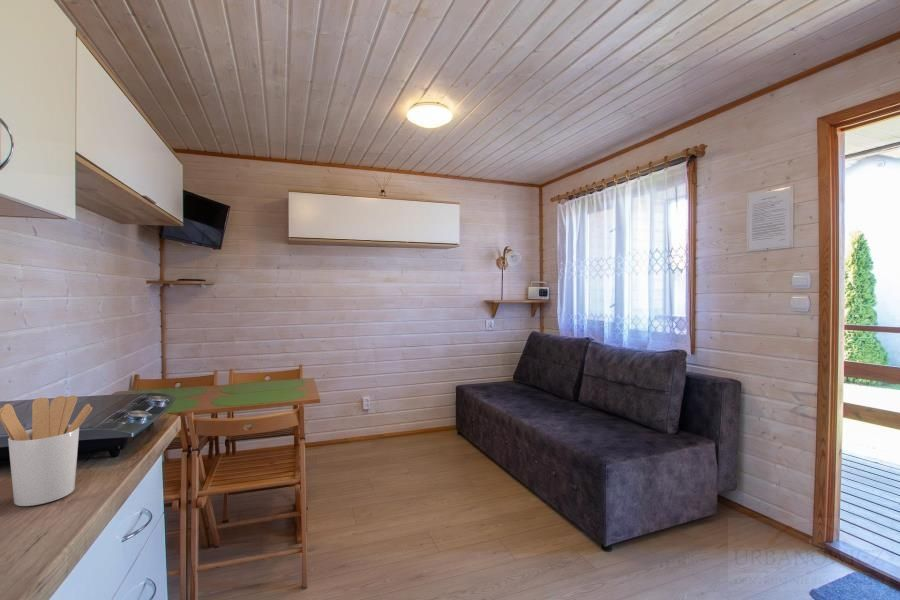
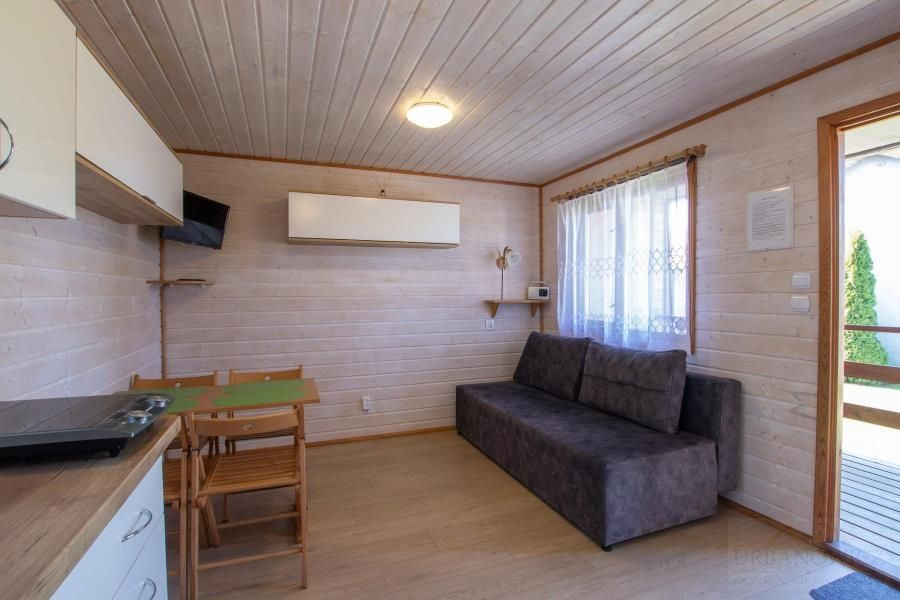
- utensil holder [0,394,93,507]
